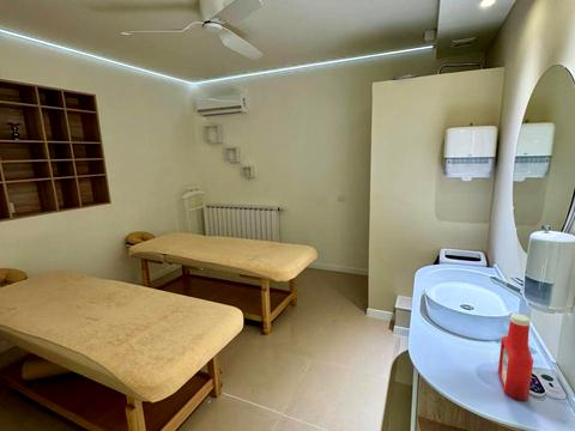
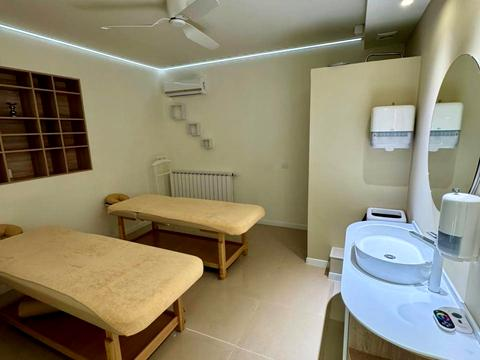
- soap bottle [497,312,534,402]
